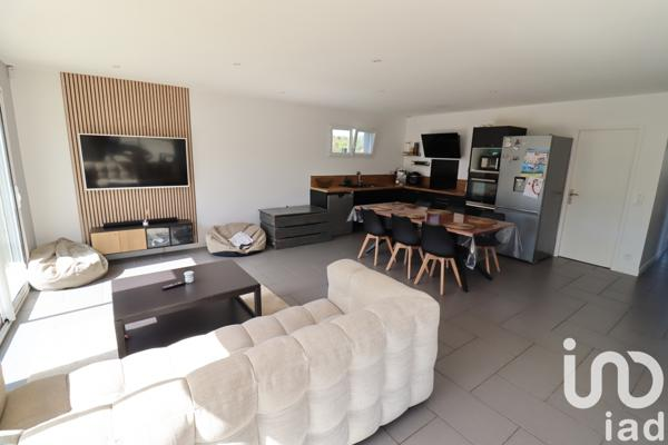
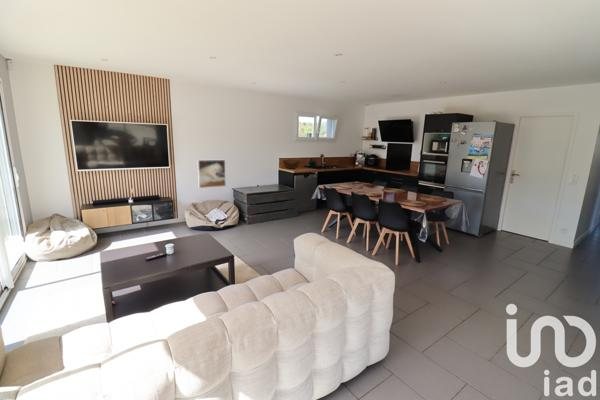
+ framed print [197,159,227,189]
